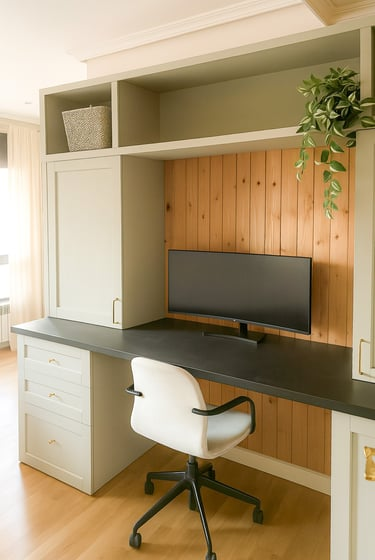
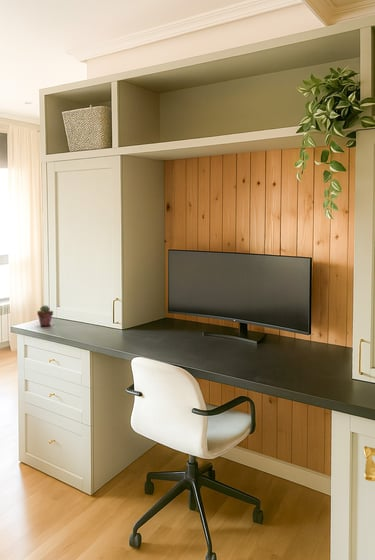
+ potted succulent [36,304,54,327]
